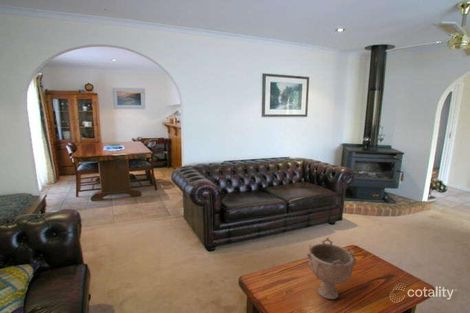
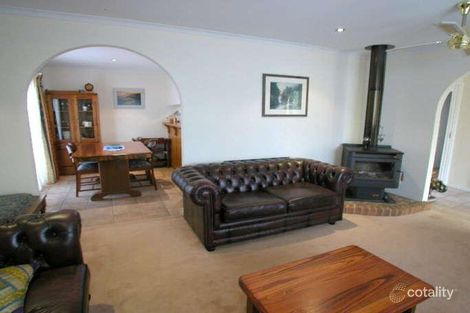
- decorative bowl [305,237,358,300]
